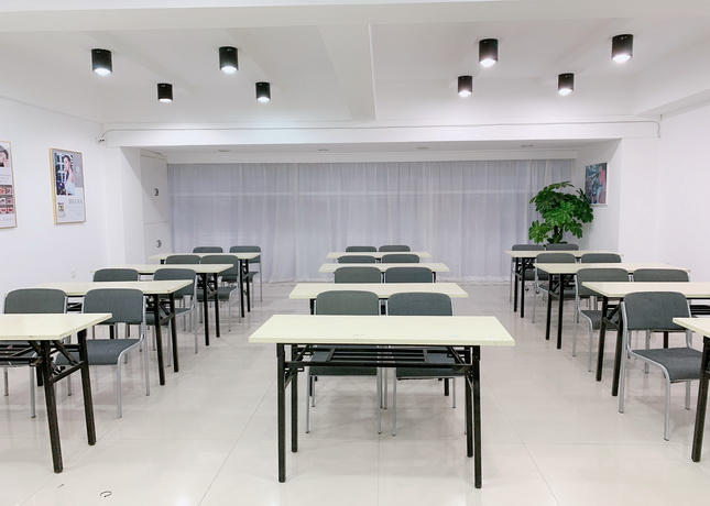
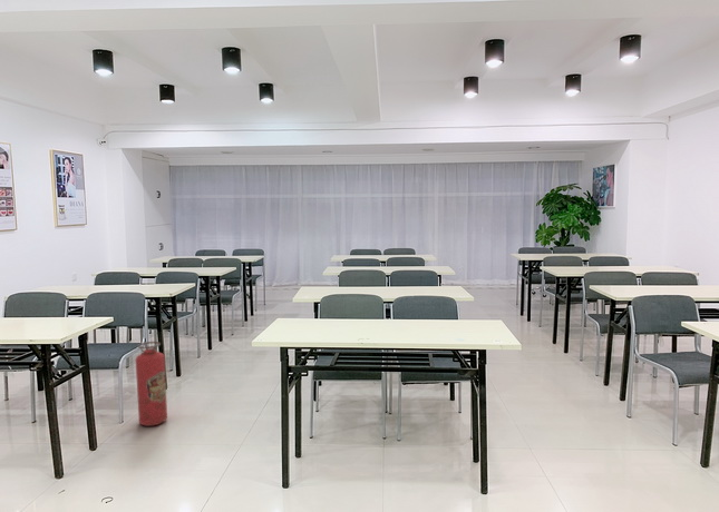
+ fire extinguisher [135,341,168,427]
